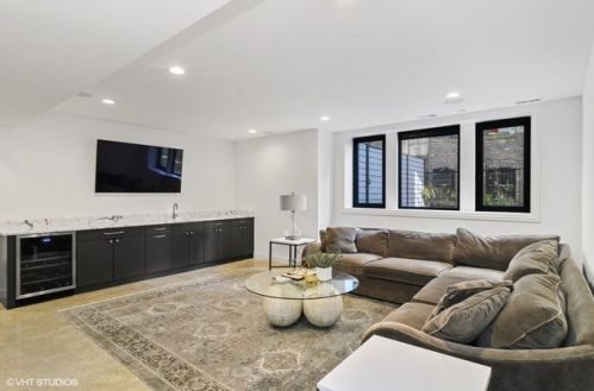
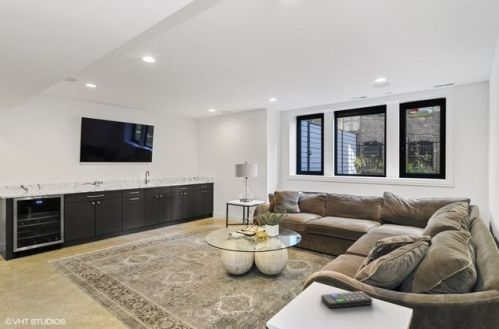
+ remote control [320,290,373,309]
